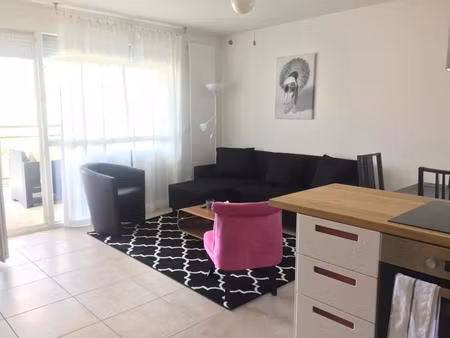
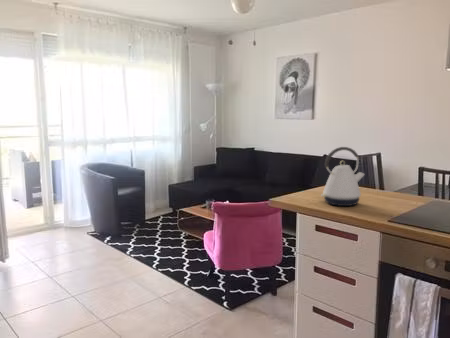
+ kettle [320,146,366,207]
